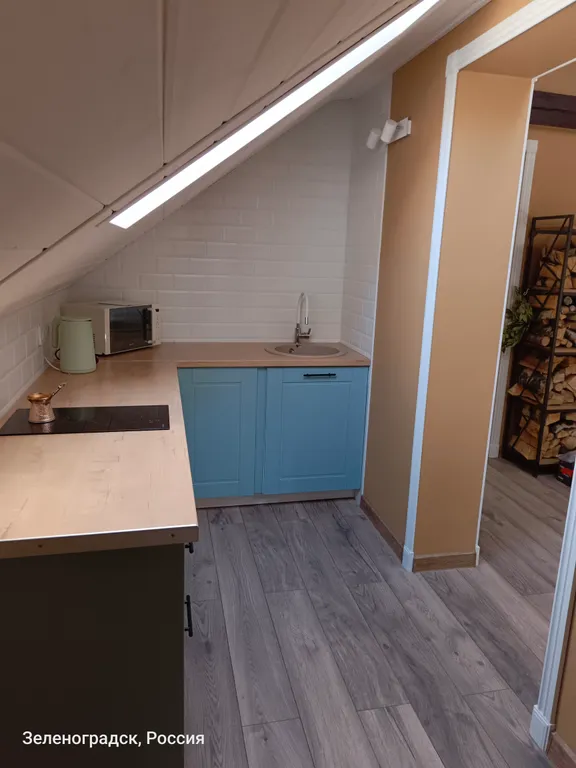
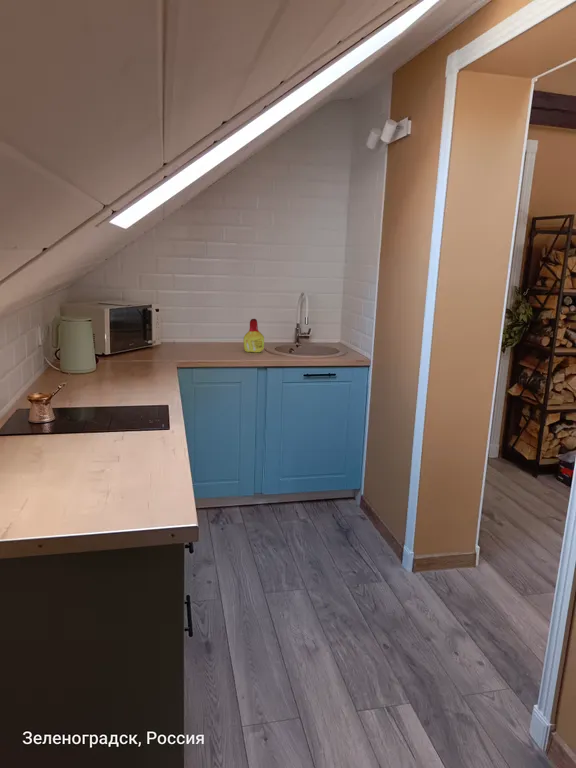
+ bottle [242,318,265,353]
